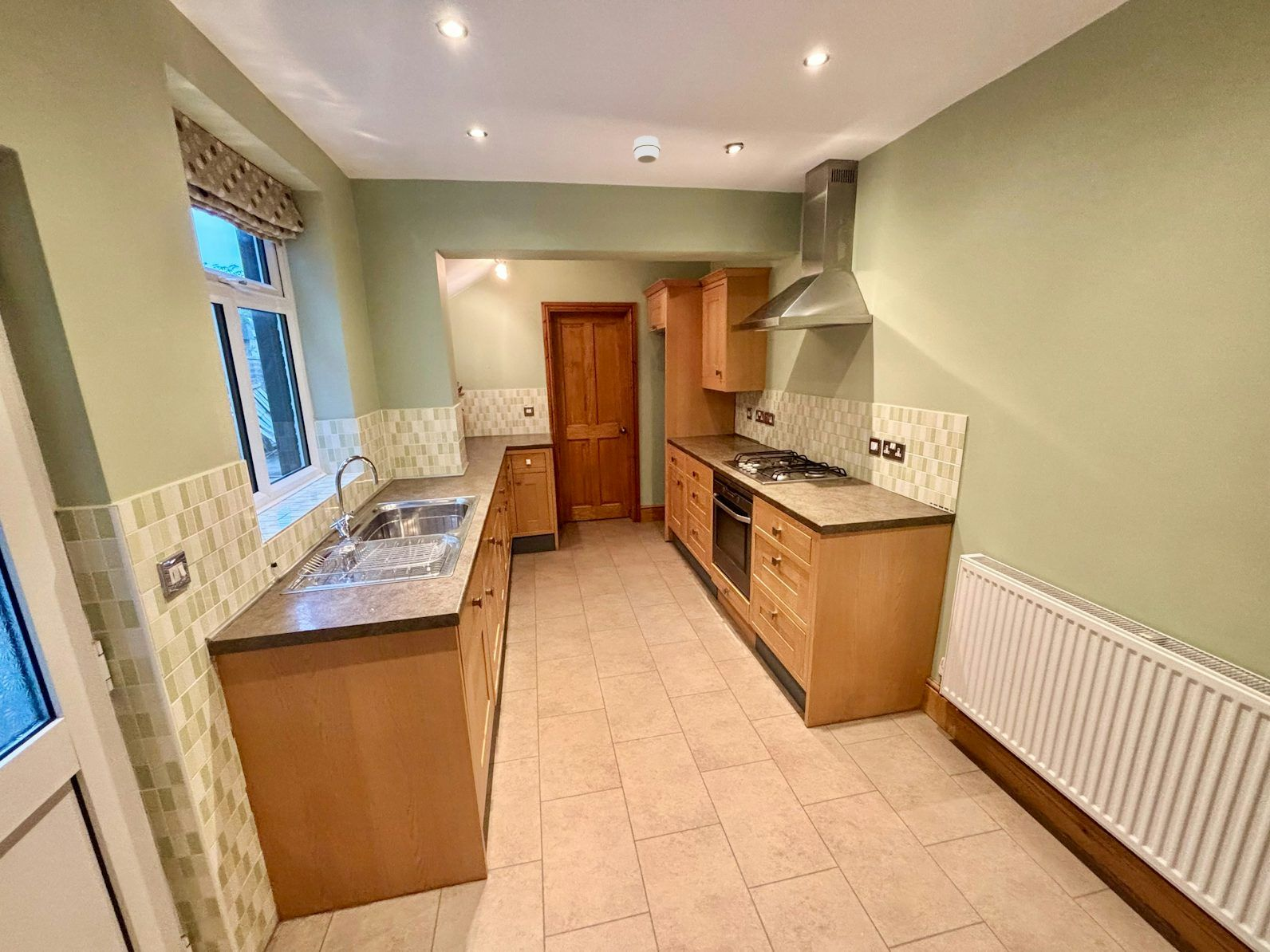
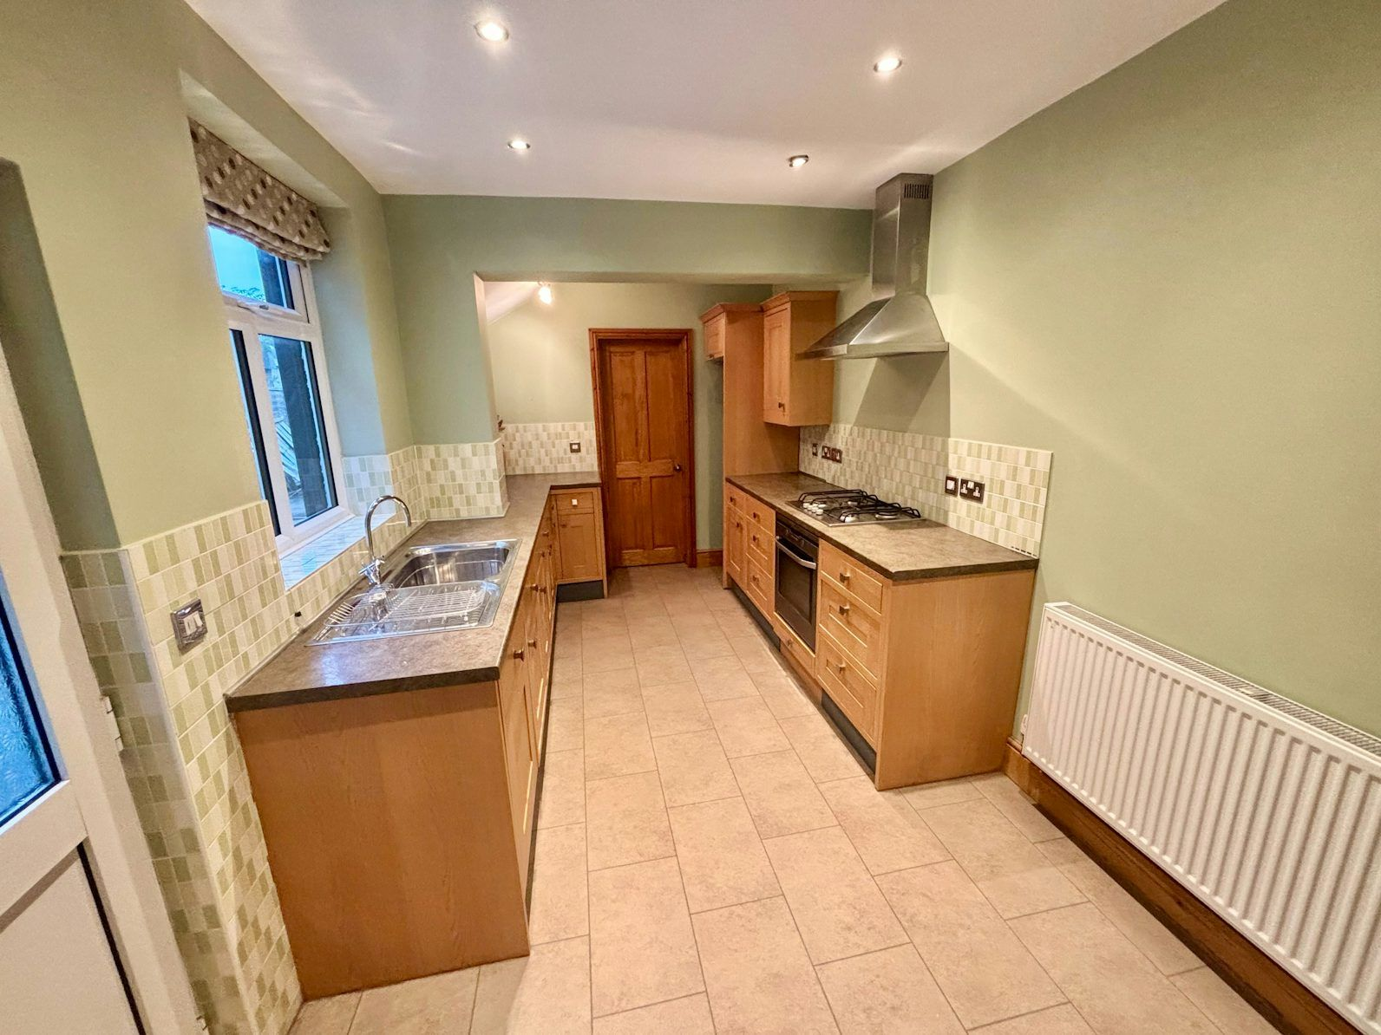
- smoke detector [633,135,661,164]
